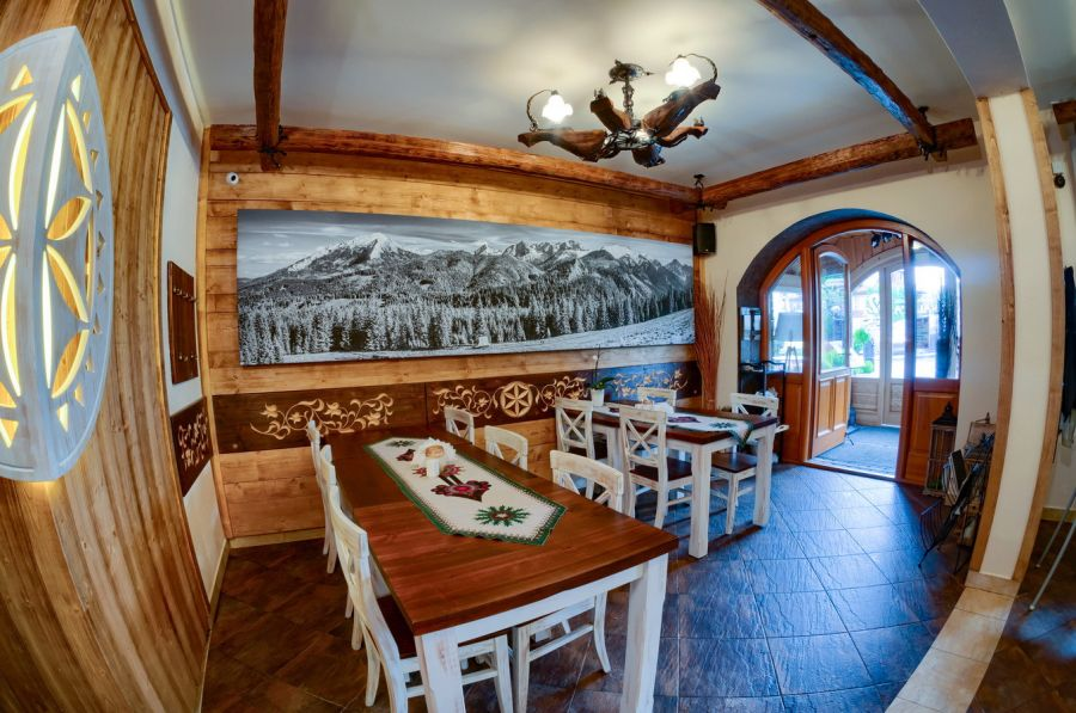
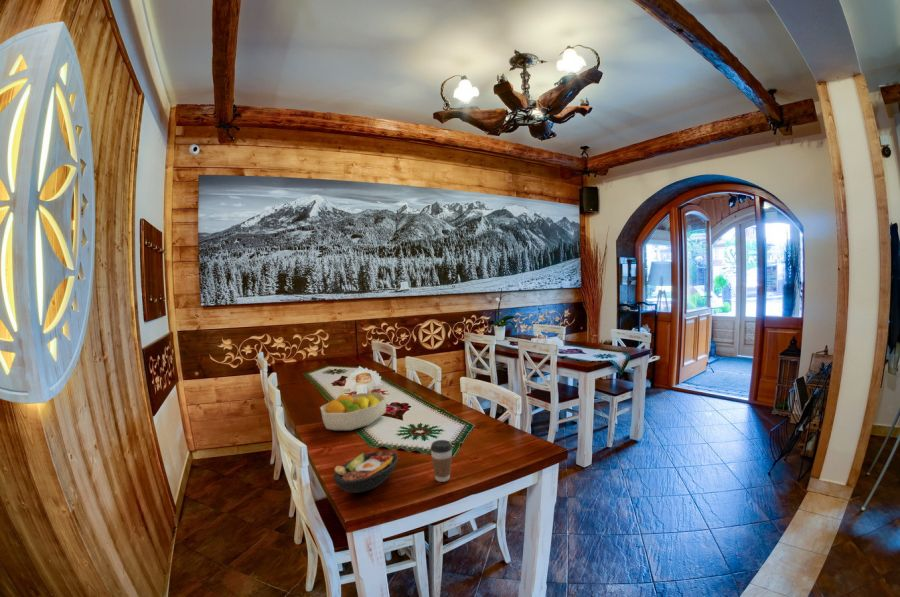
+ coffee cup [429,439,453,483]
+ fruit bowl [319,392,388,432]
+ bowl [333,450,399,494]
